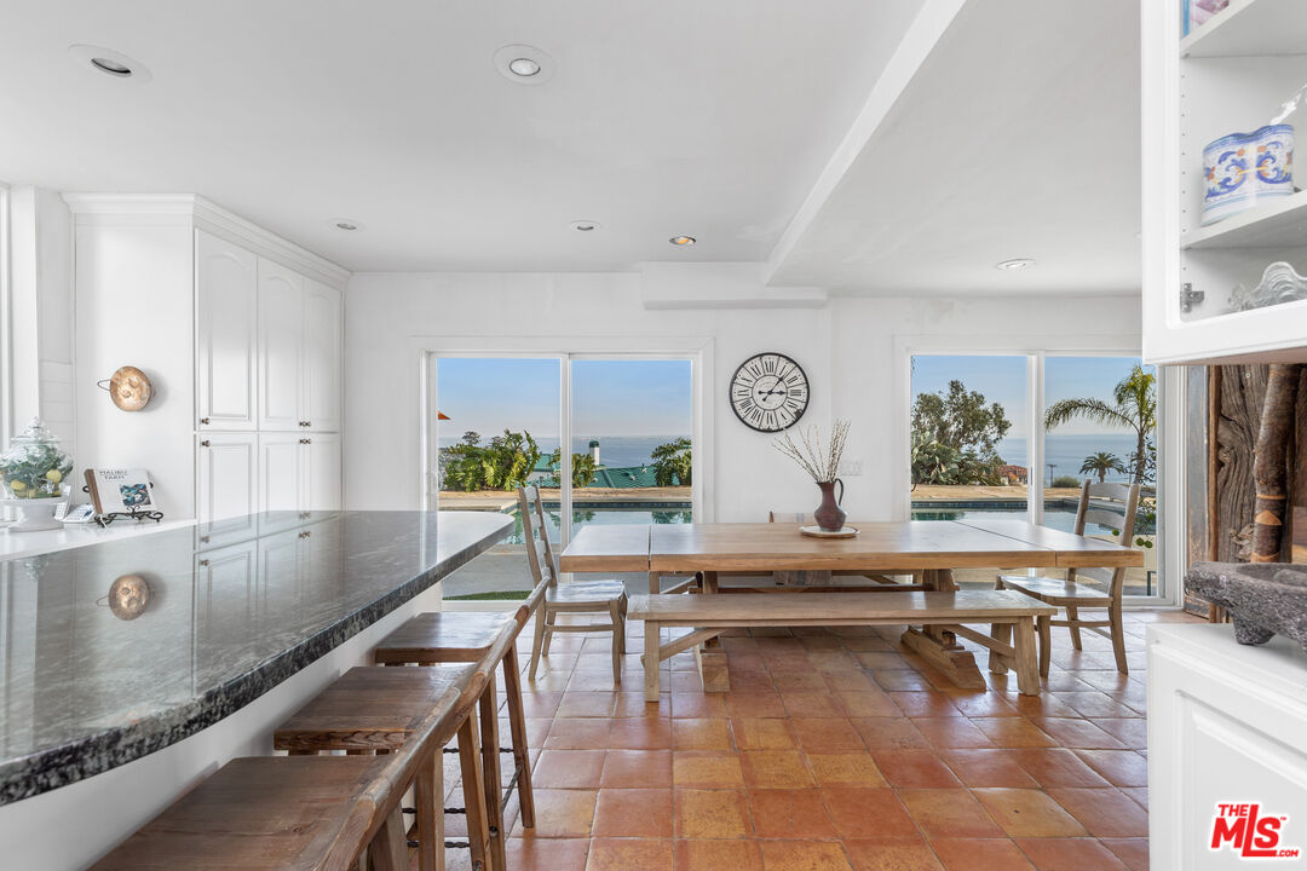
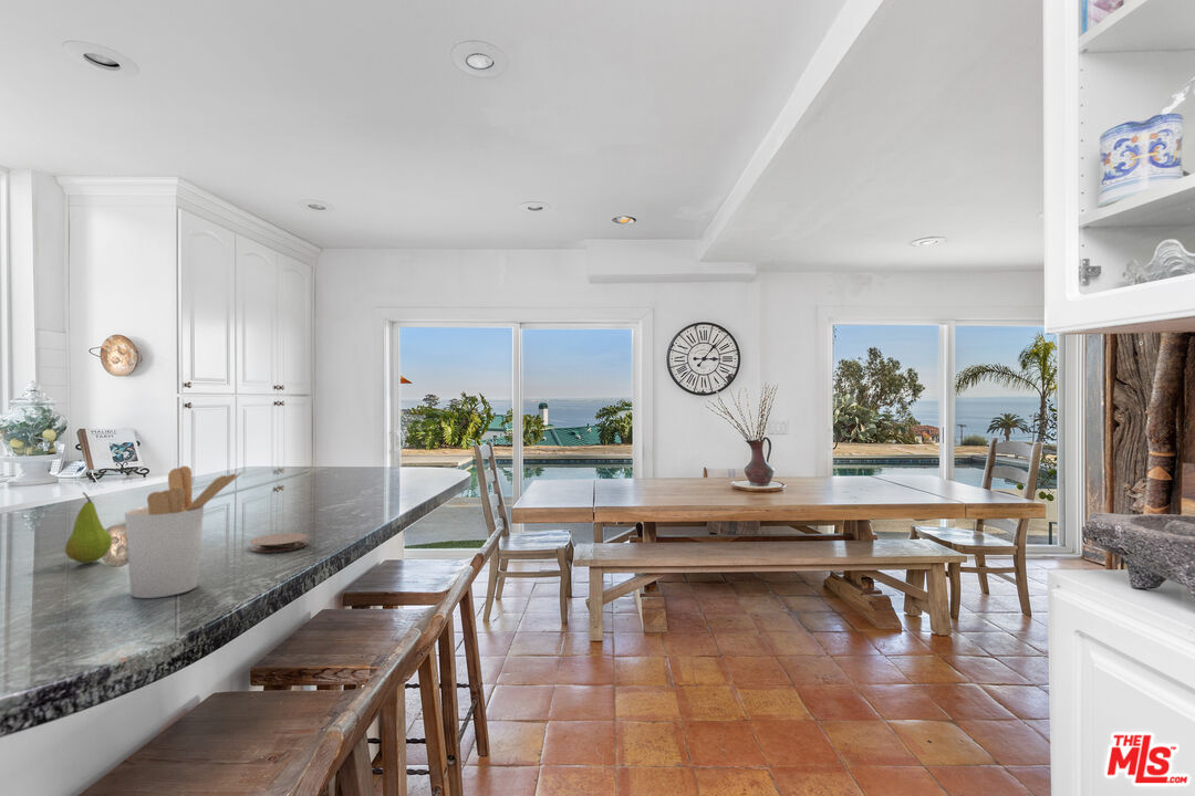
+ coaster [249,532,309,554]
+ fruit [64,491,113,564]
+ utensil holder [124,465,243,599]
